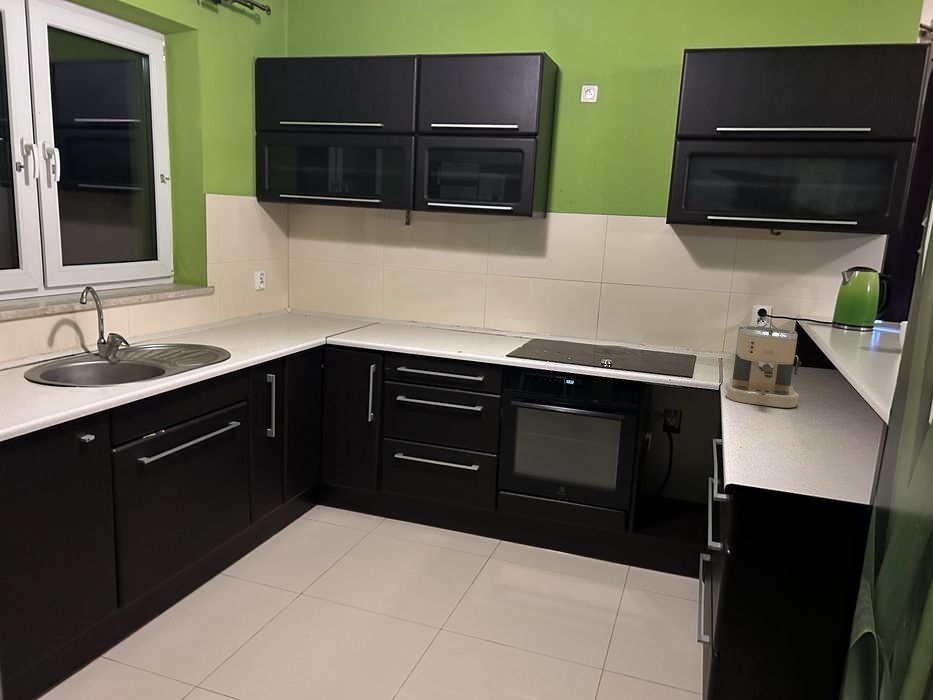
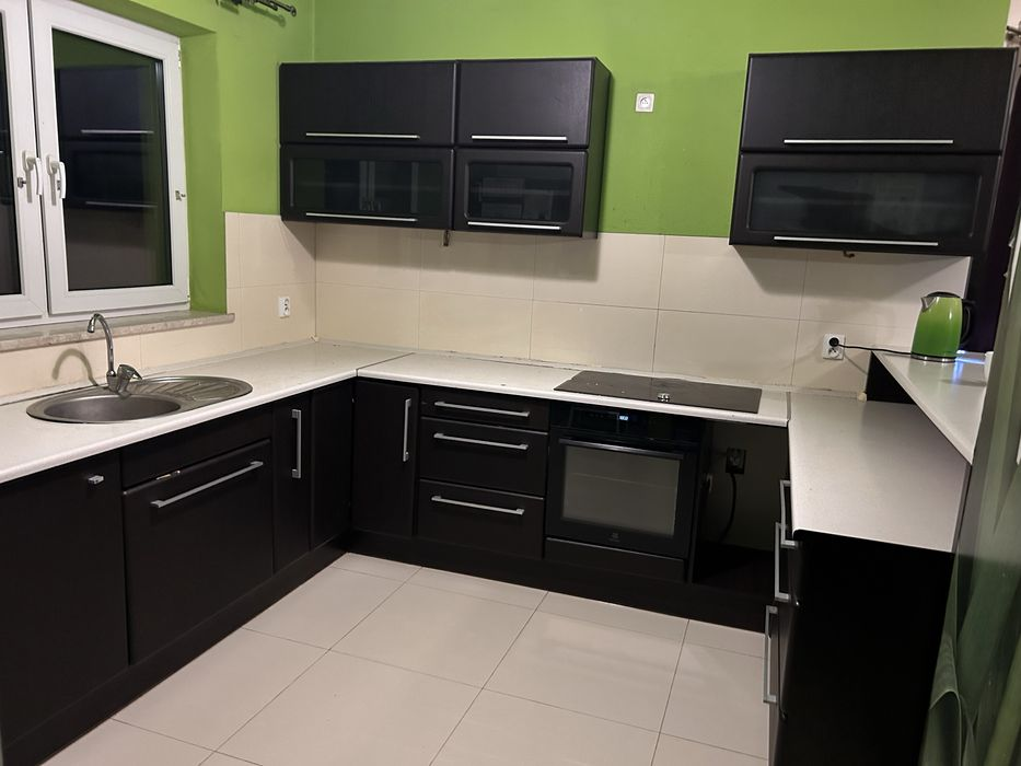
- coffee maker [726,325,802,409]
